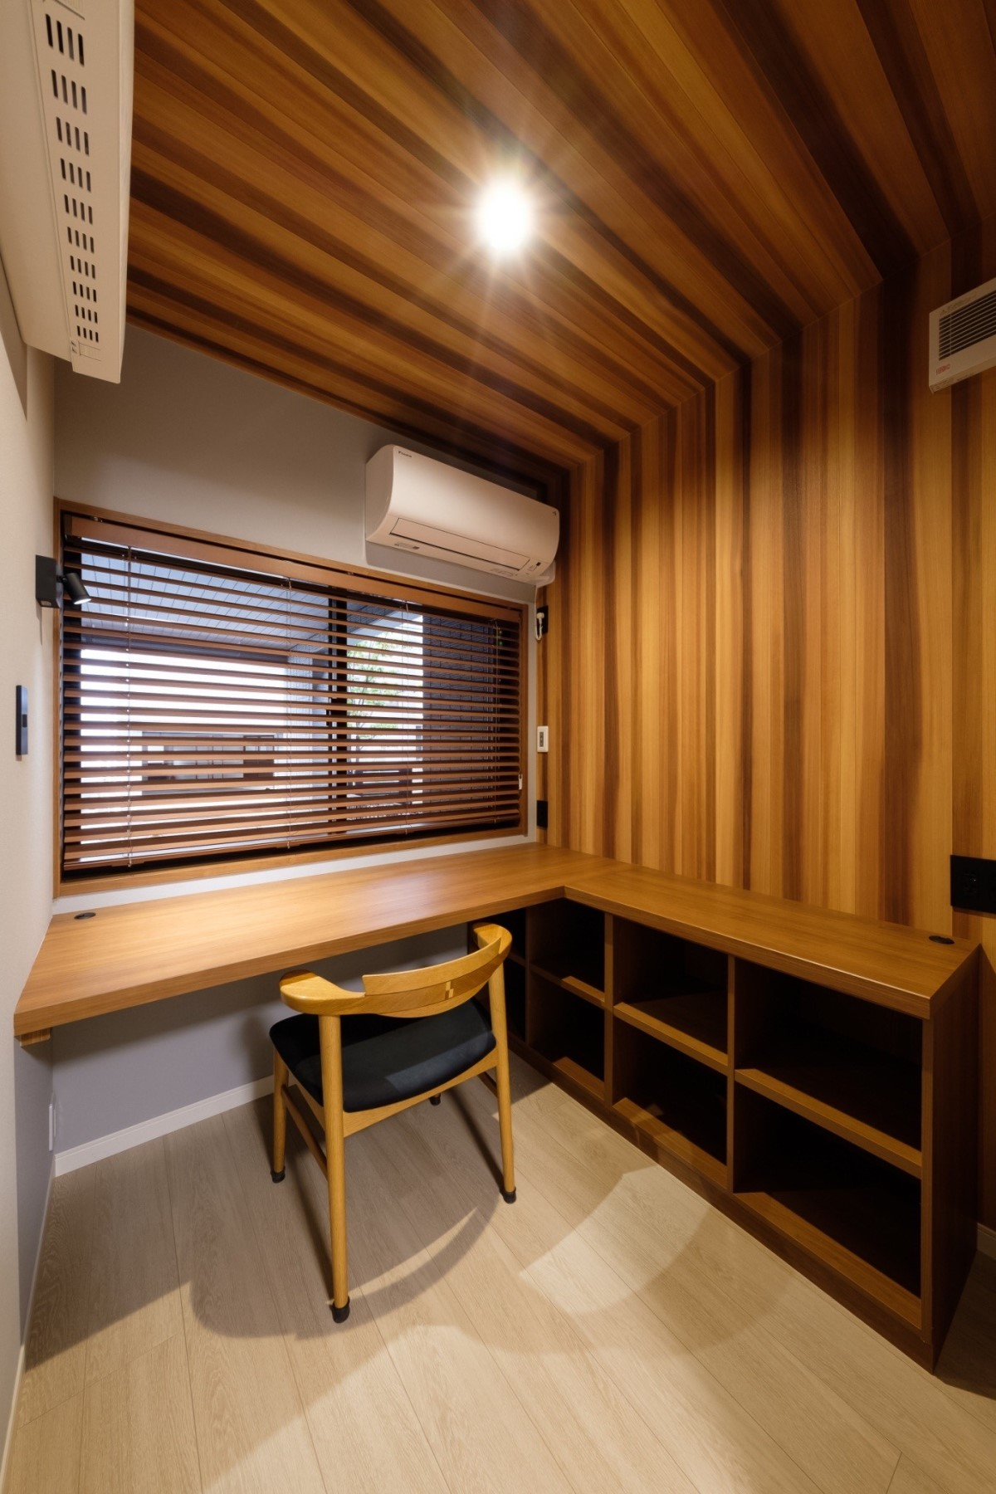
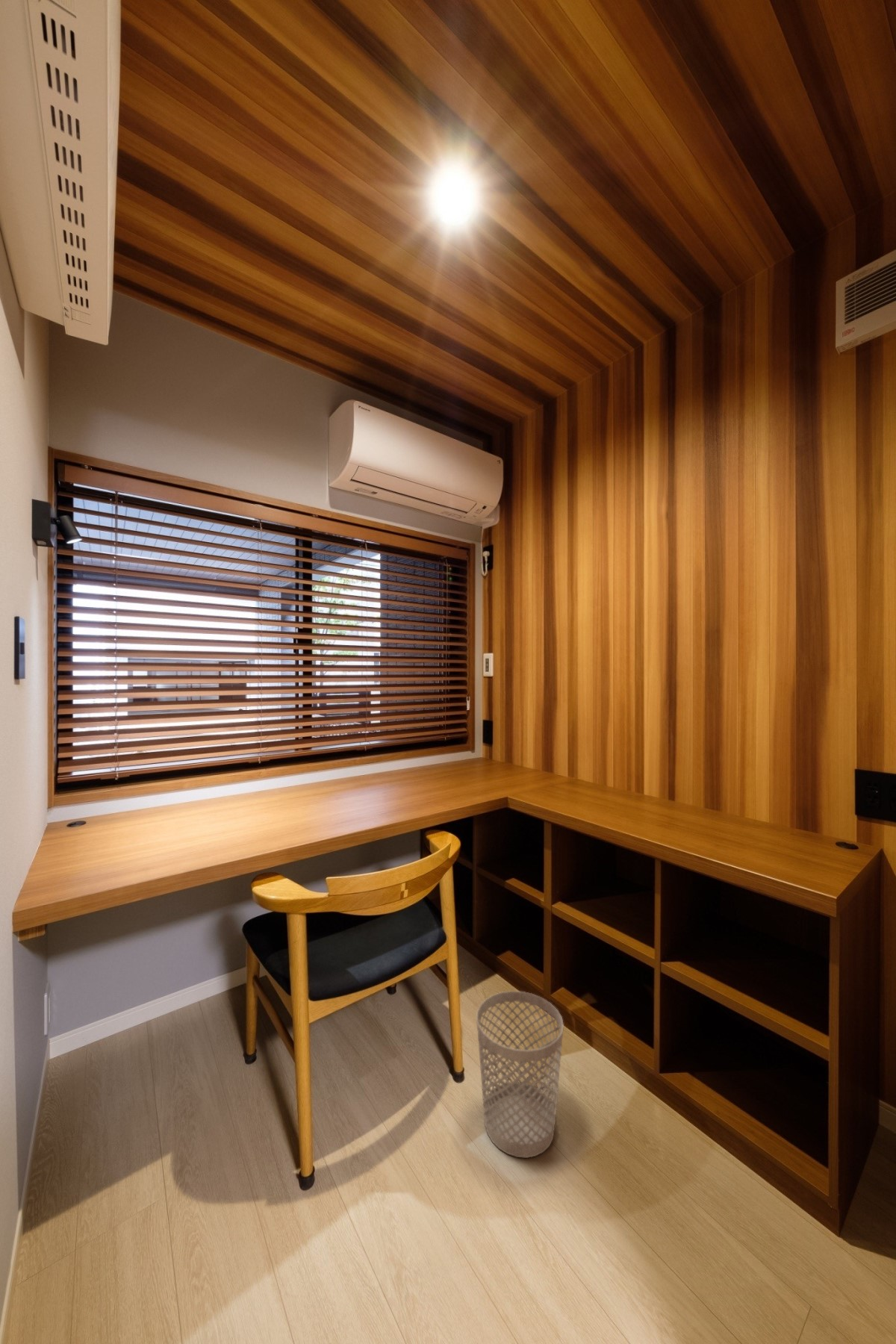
+ wastebasket [476,990,564,1159]
